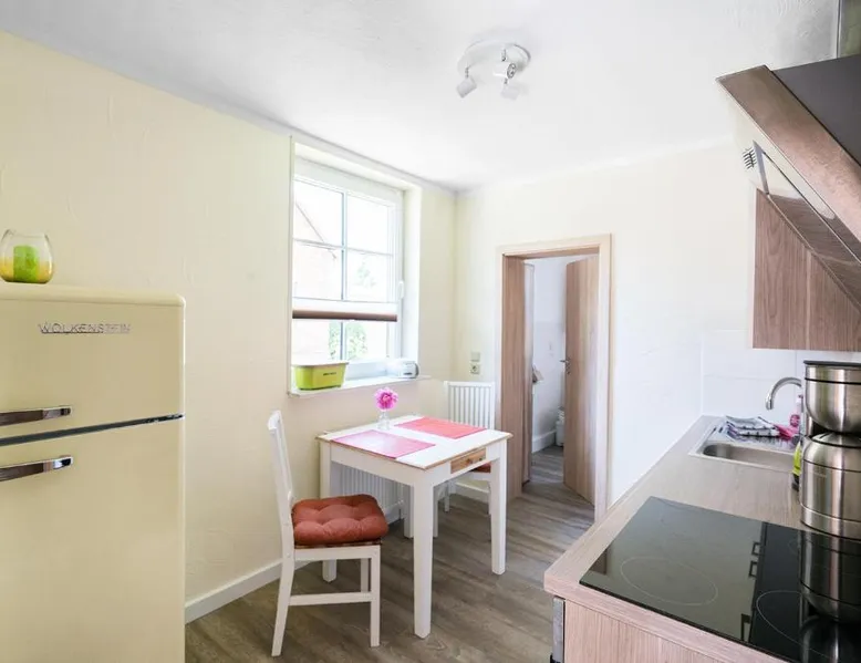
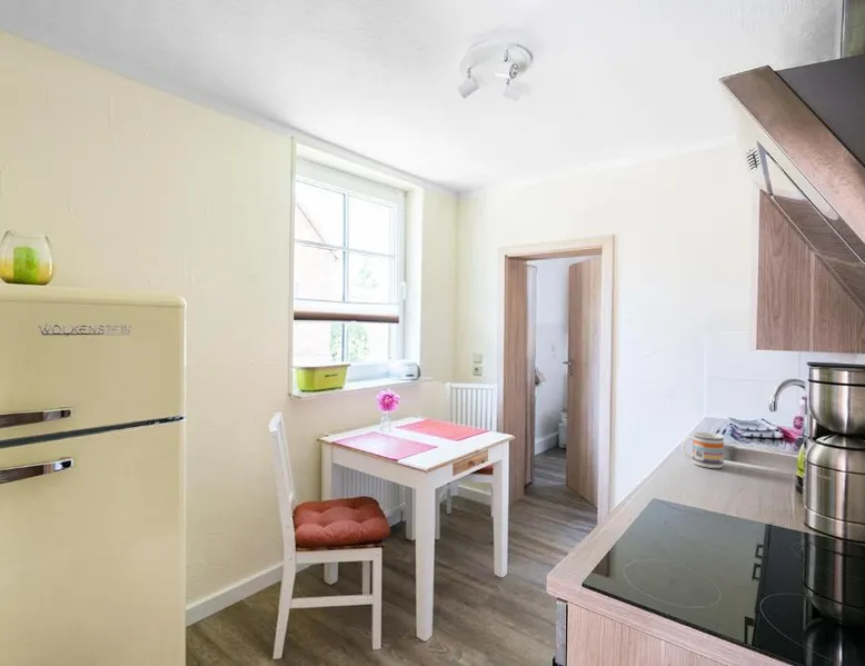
+ mug [682,431,725,469]
